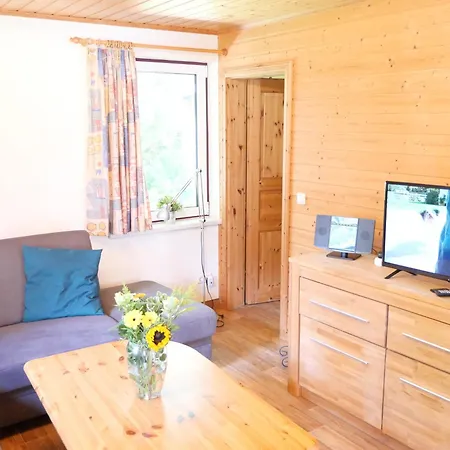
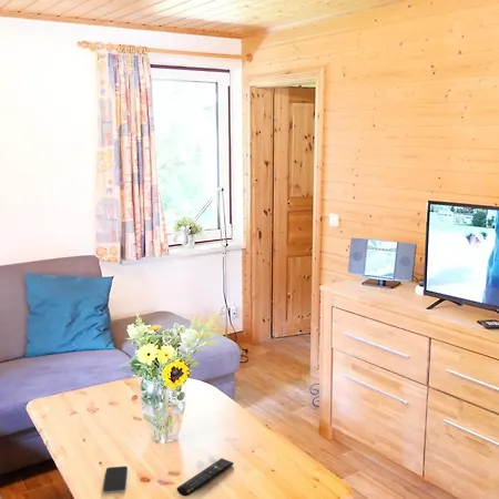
+ smartphone [102,465,129,495]
+ remote control [176,457,234,497]
